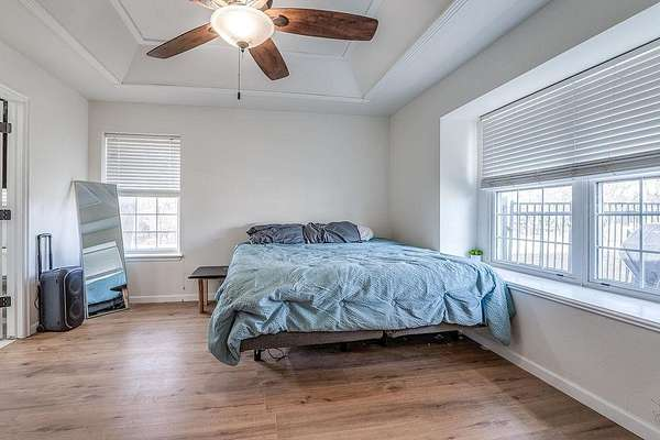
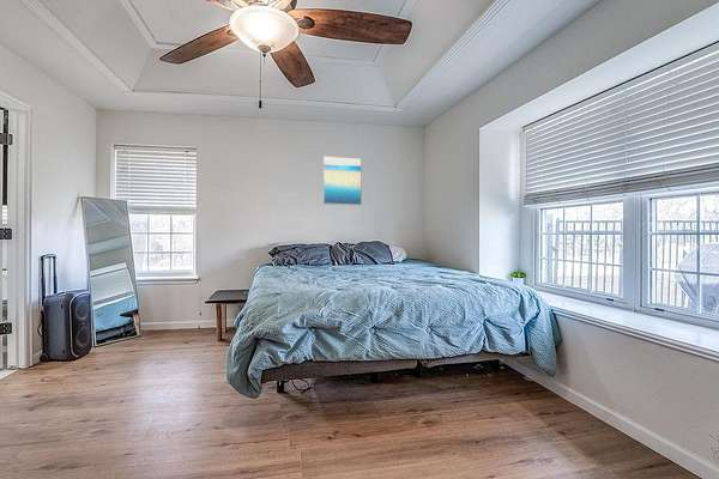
+ wall art [321,154,363,206]
